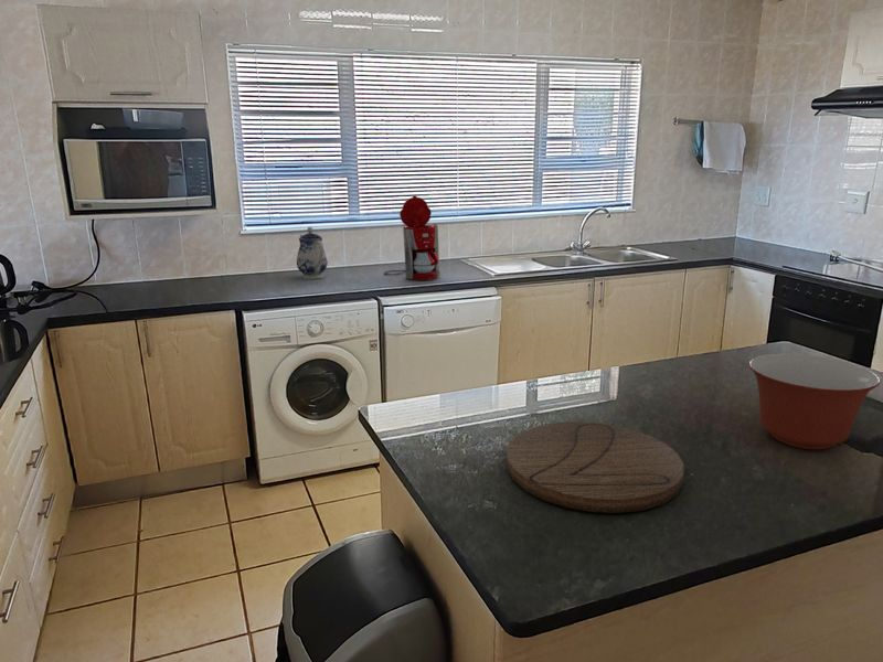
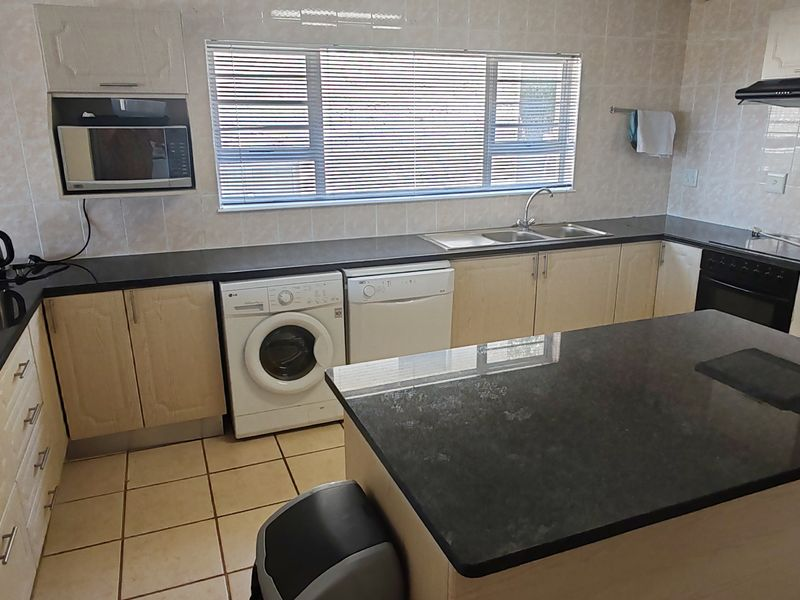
- cutting board [506,420,684,514]
- mixing bowl [747,353,881,450]
- coffee maker [383,194,442,281]
- teapot [296,226,329,280]
